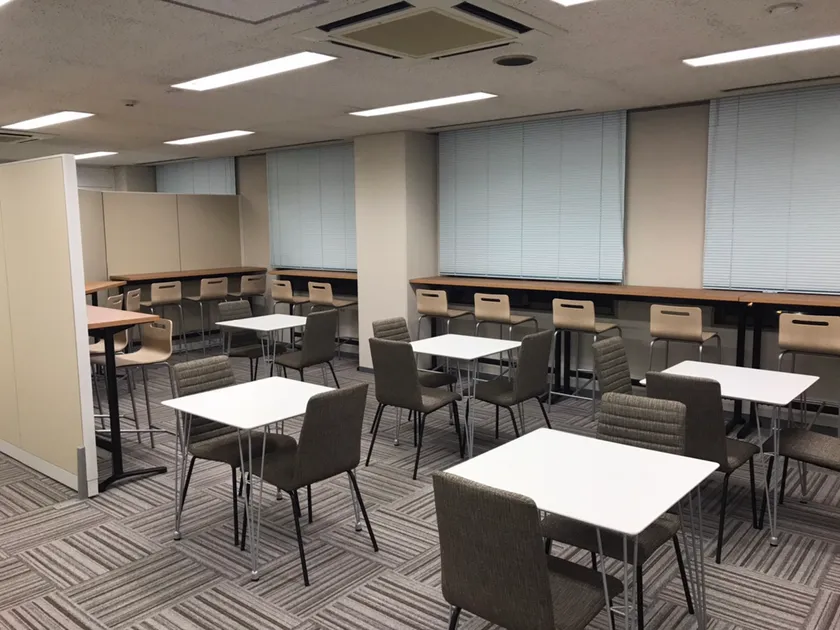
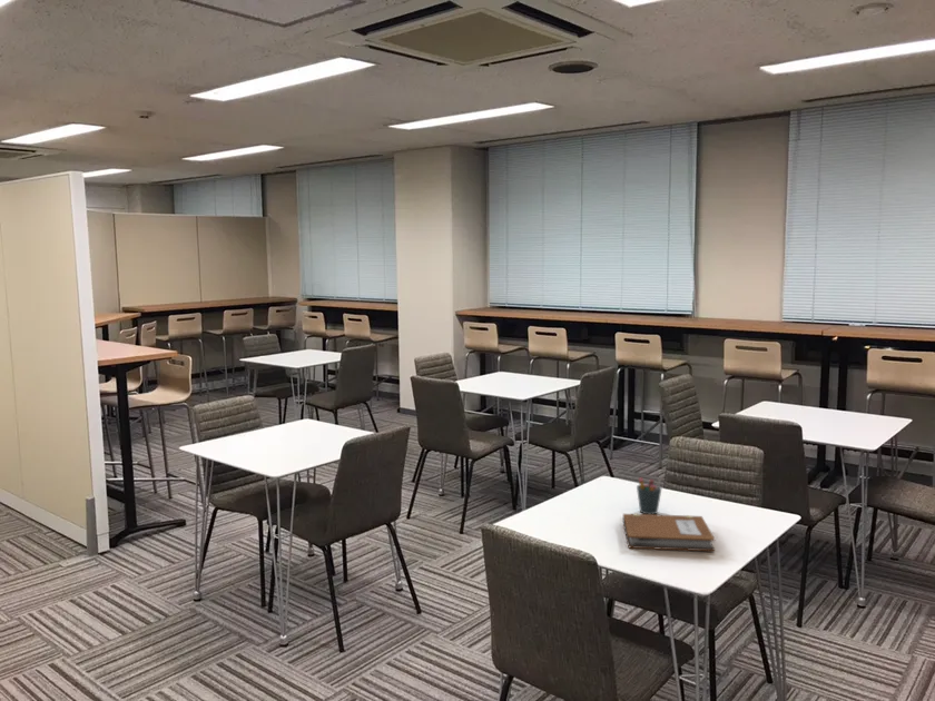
+ pen holder [636,475,663,515]
+ notebook [622,513,716,552]
